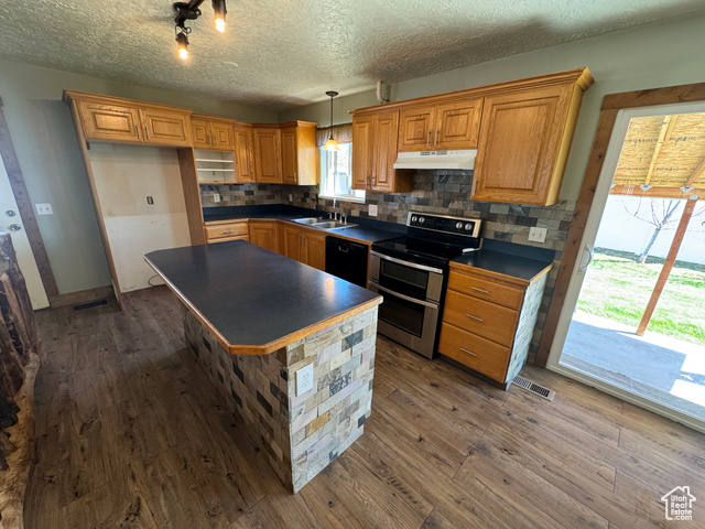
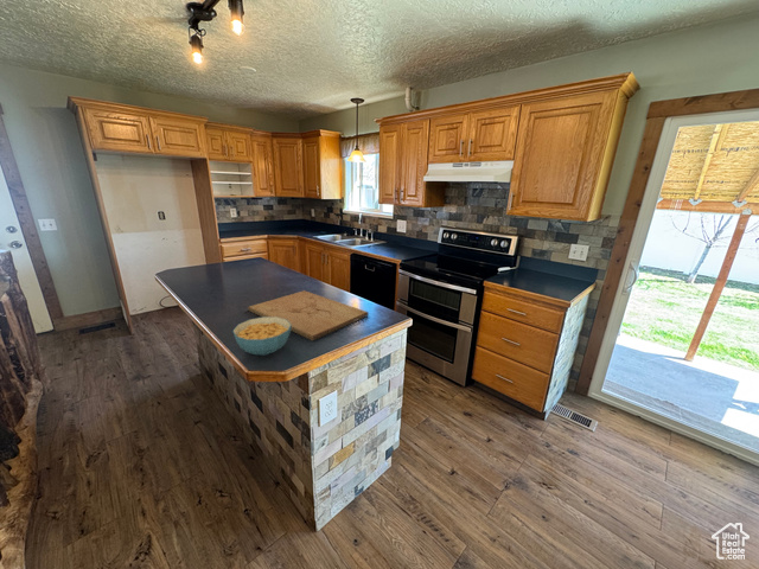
+ cereal bowl [231,317,292,357]
+ cutting board [247,289,370,341]
